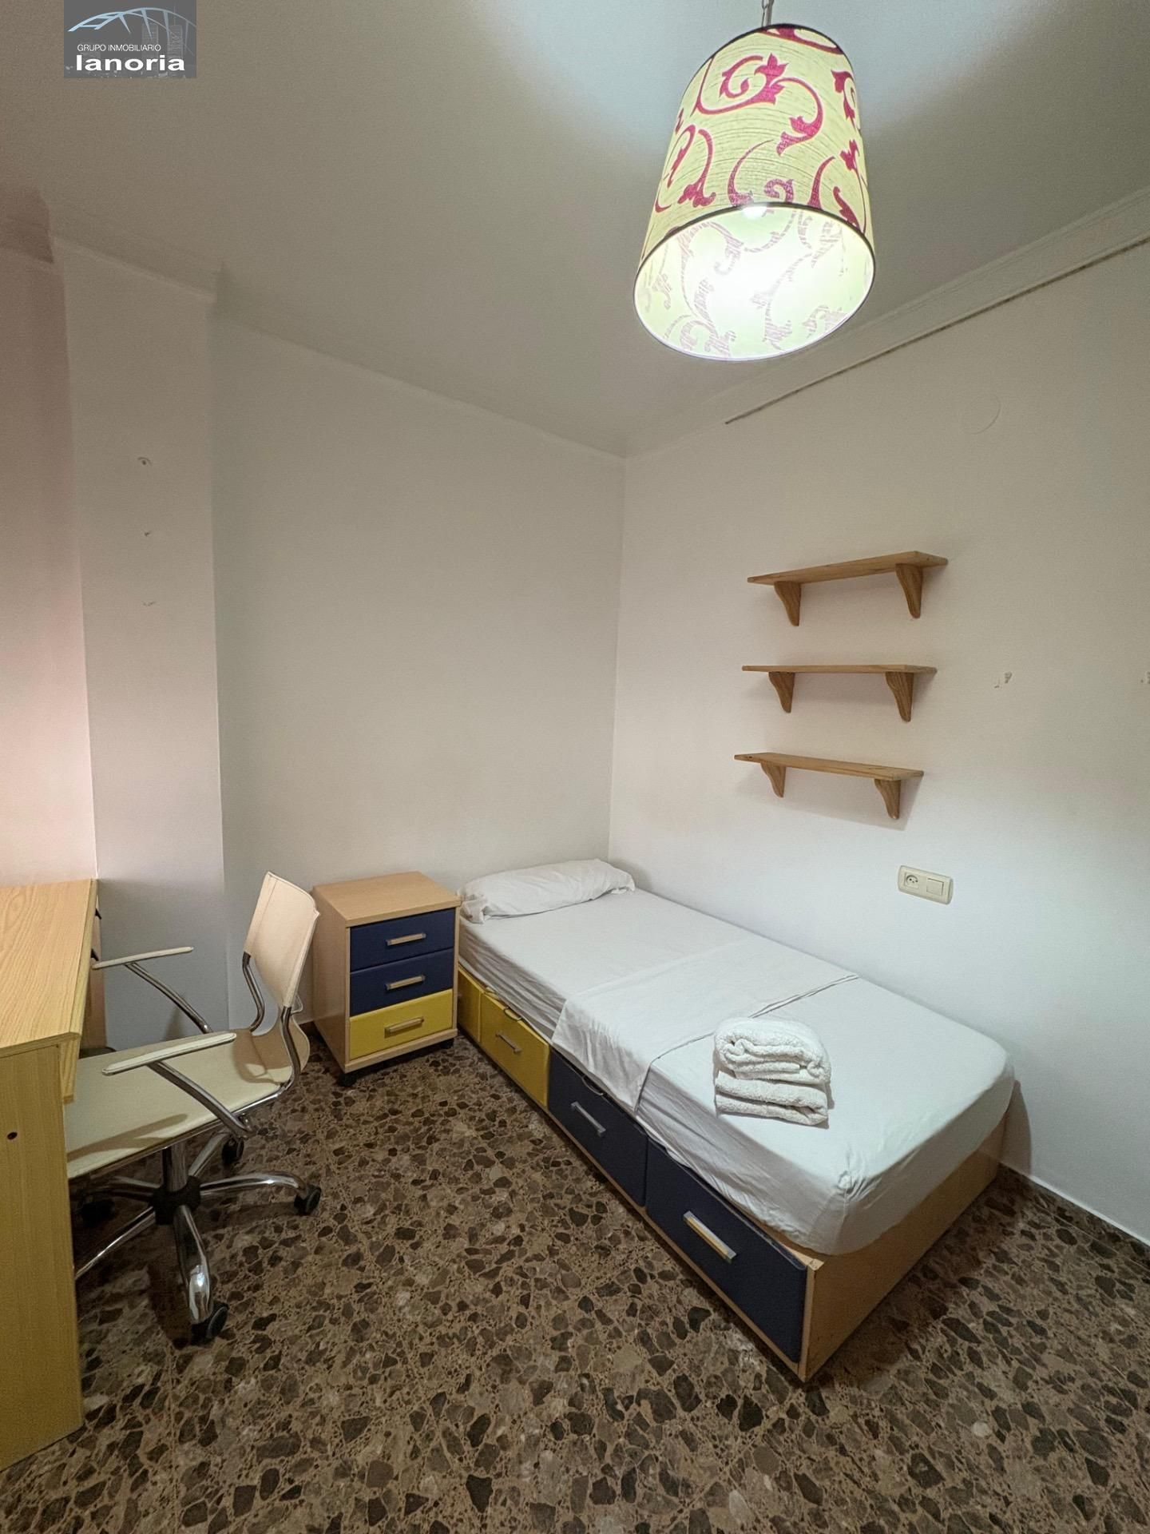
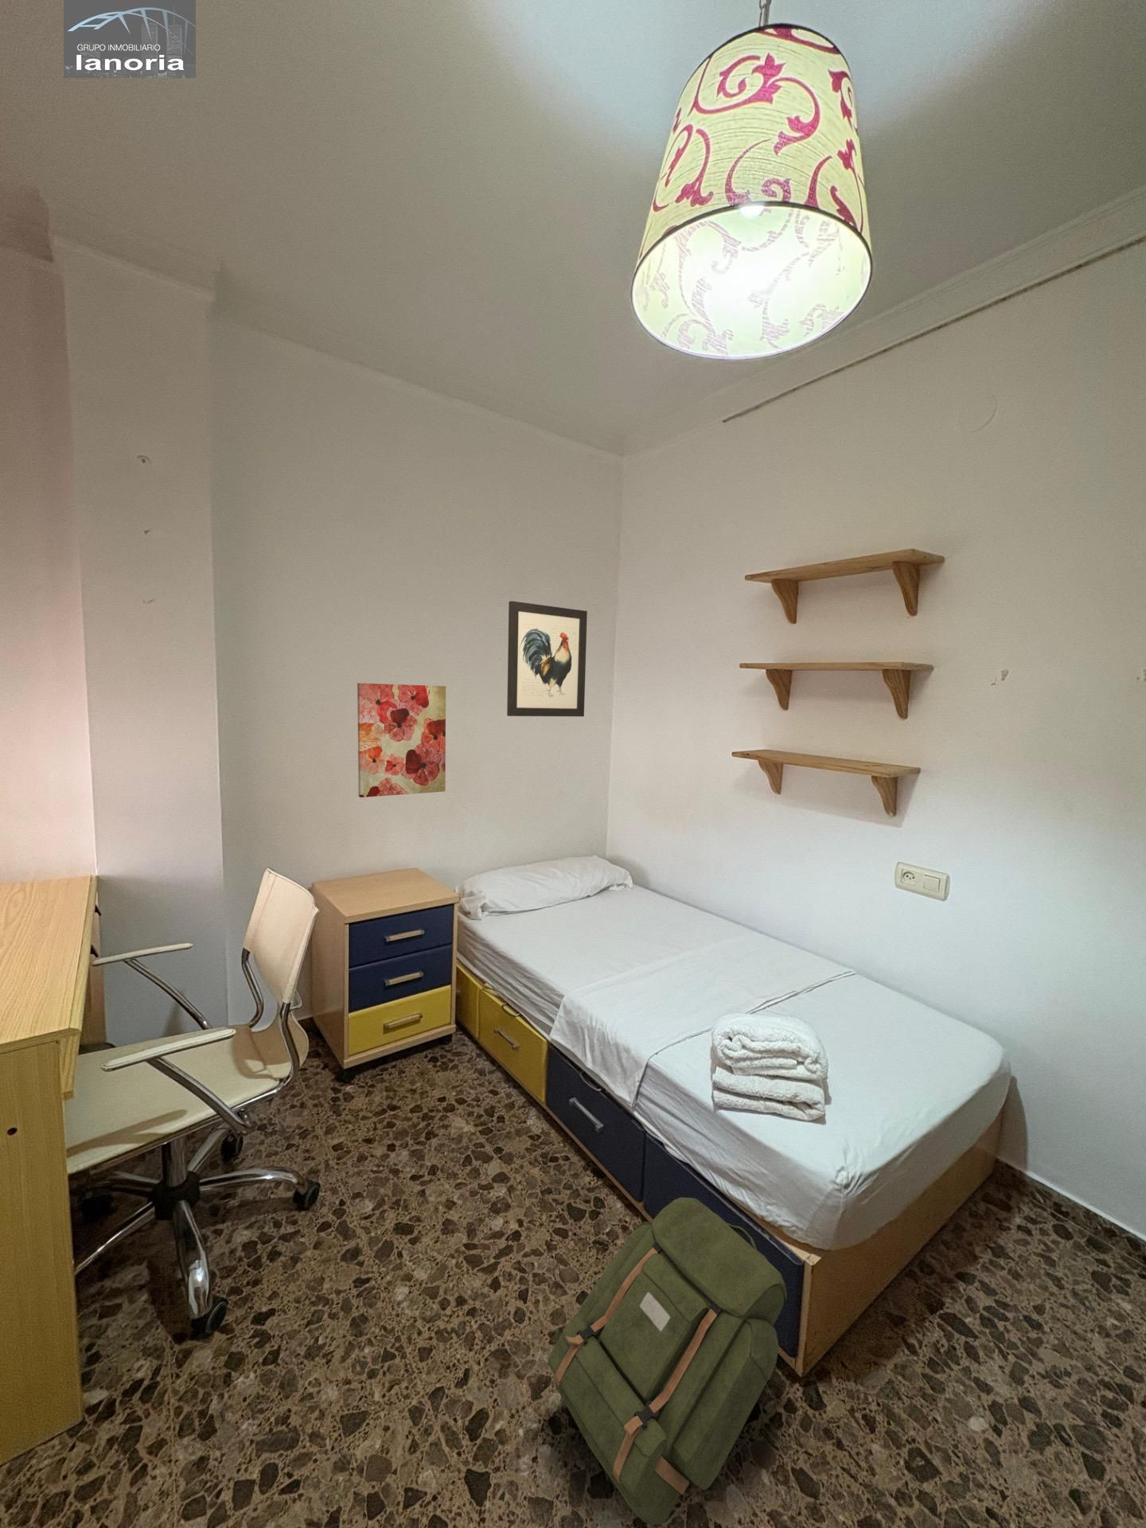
+ wall art [356,682,447,798]
+ wall art [506,600,589,717]
+ backpack [547,1197,787,1526]
